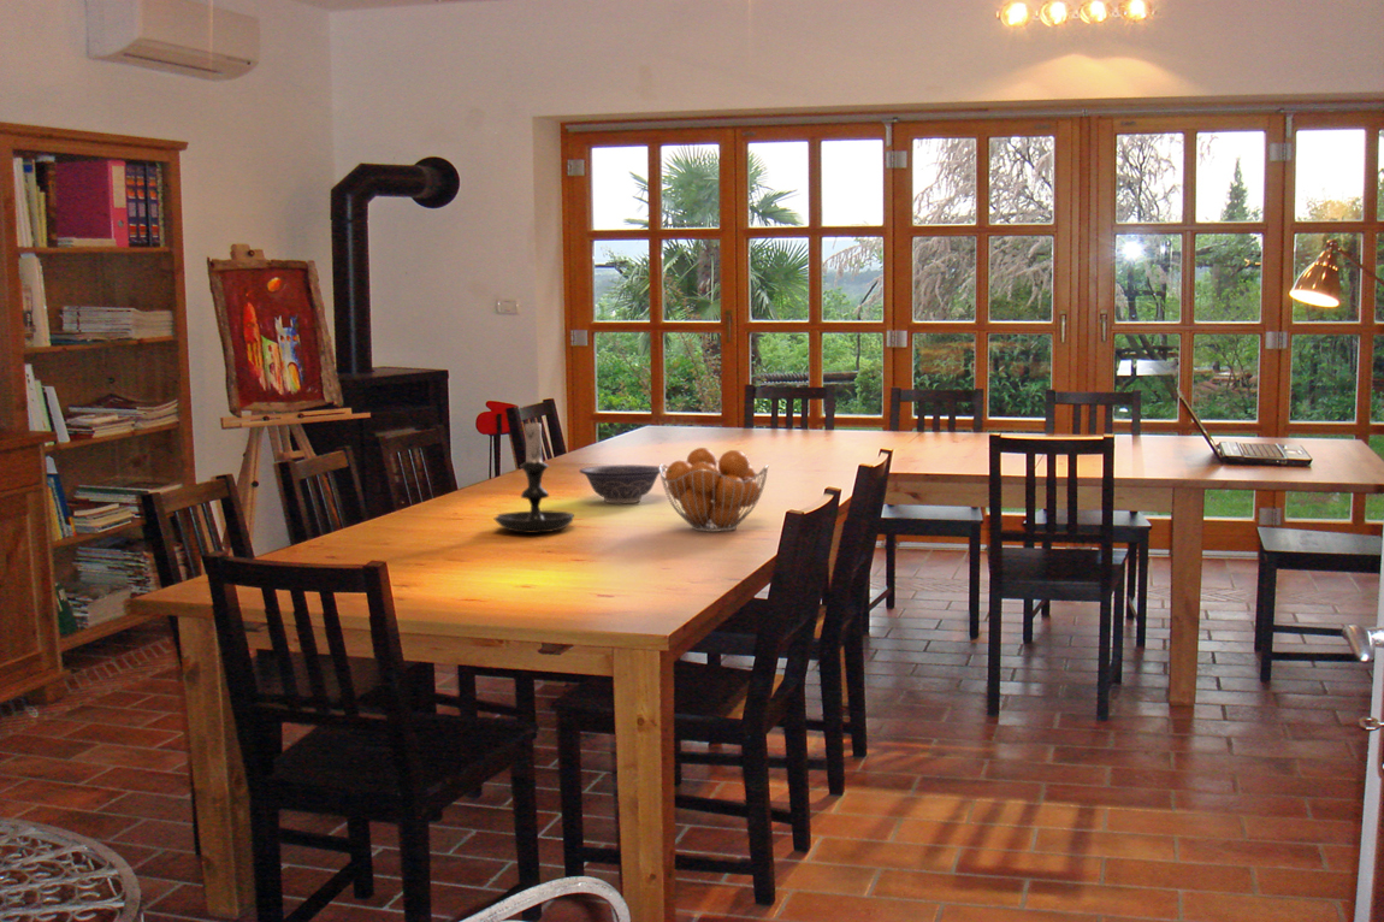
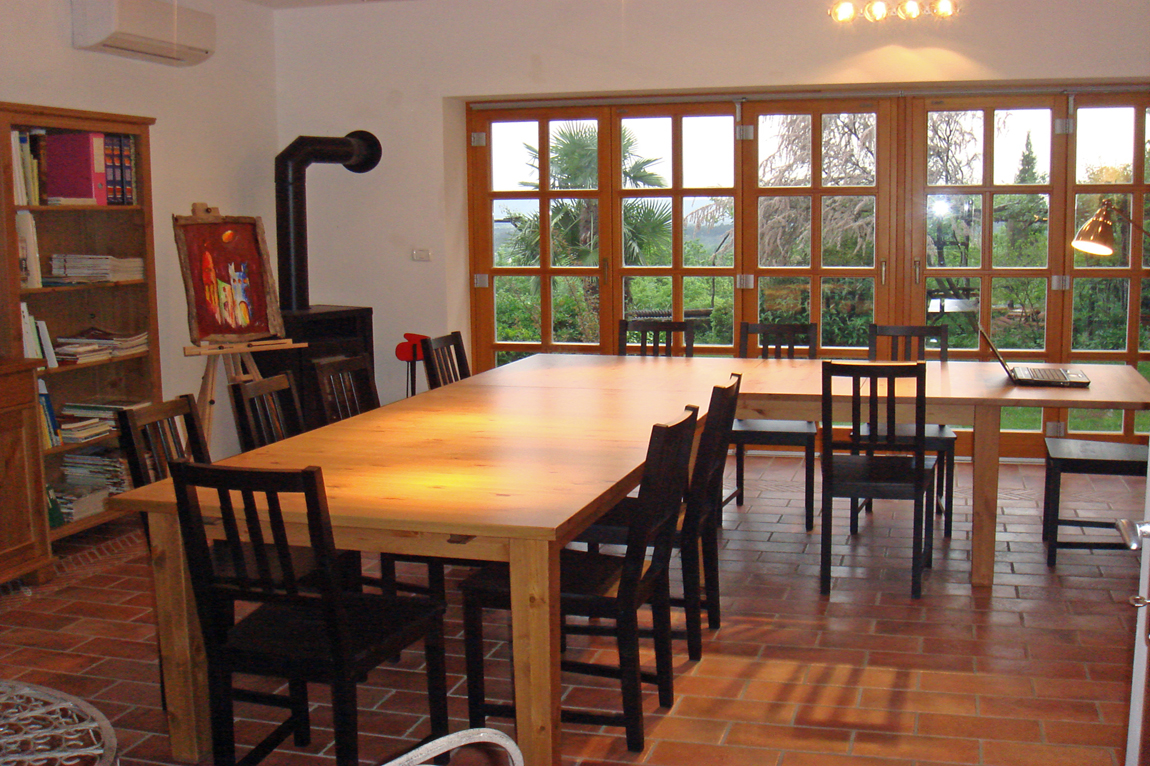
- candle holder [493,414,575,534]
- decorative bowl [579,463,666,504]
- fruit basket [658,447,769,533]
